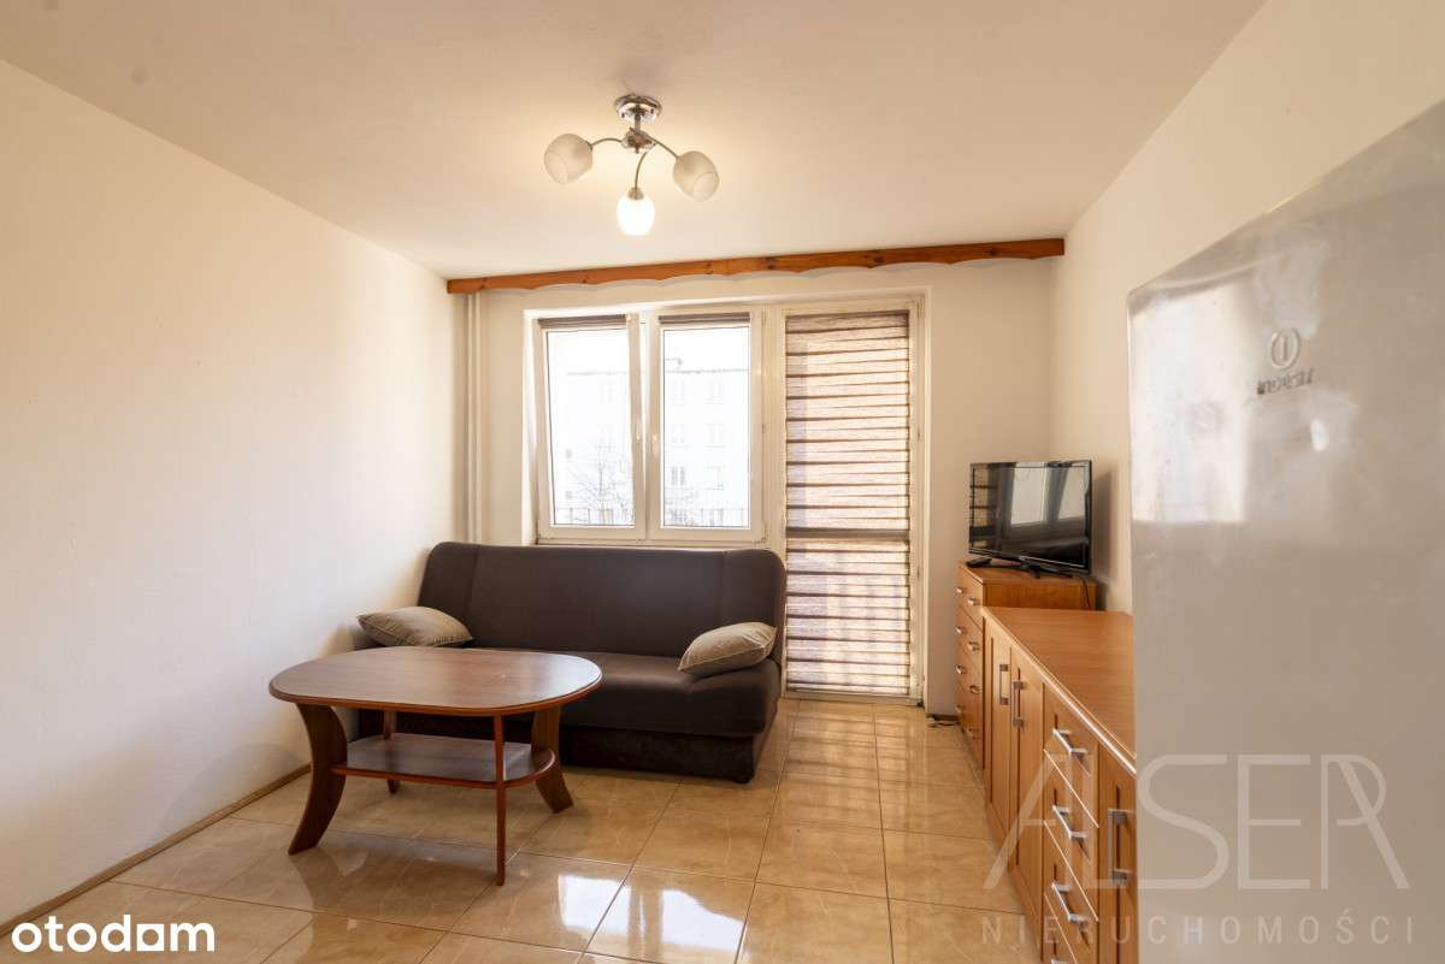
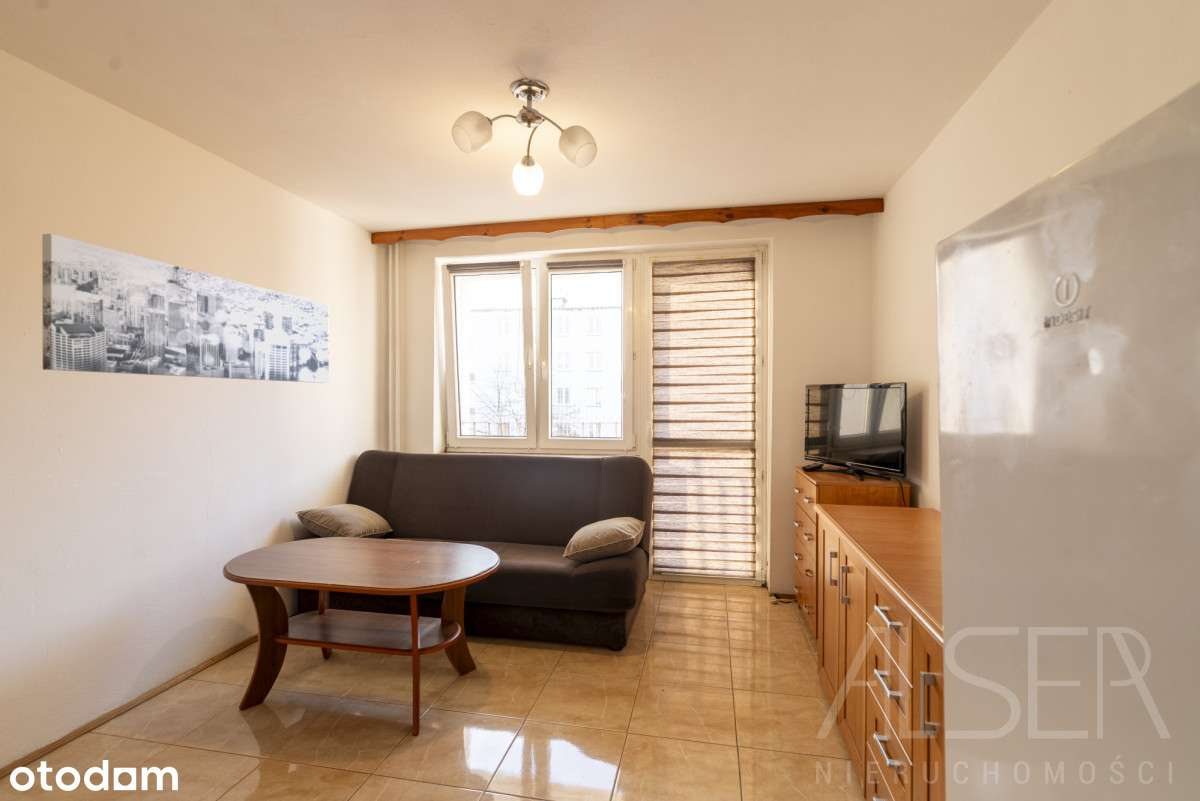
+ wall art [41,233,330,384]
